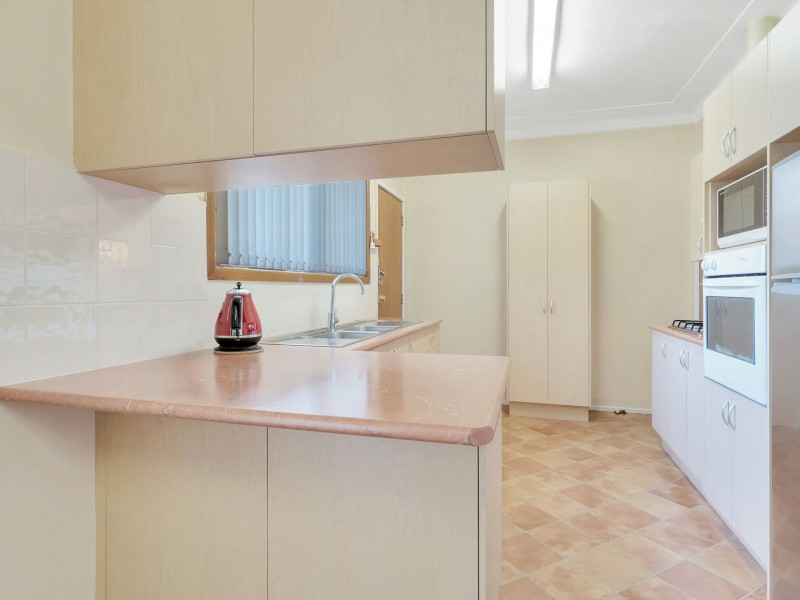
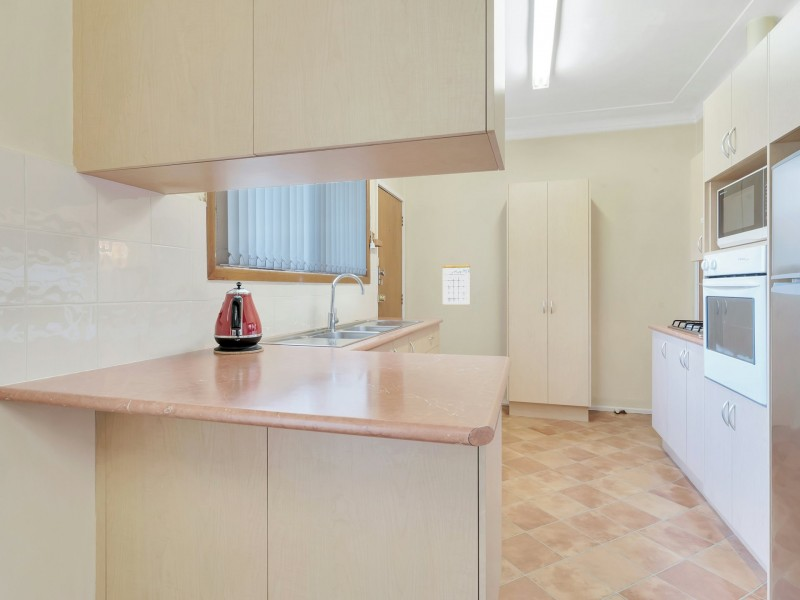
+ calendar [441,259,471,305]
